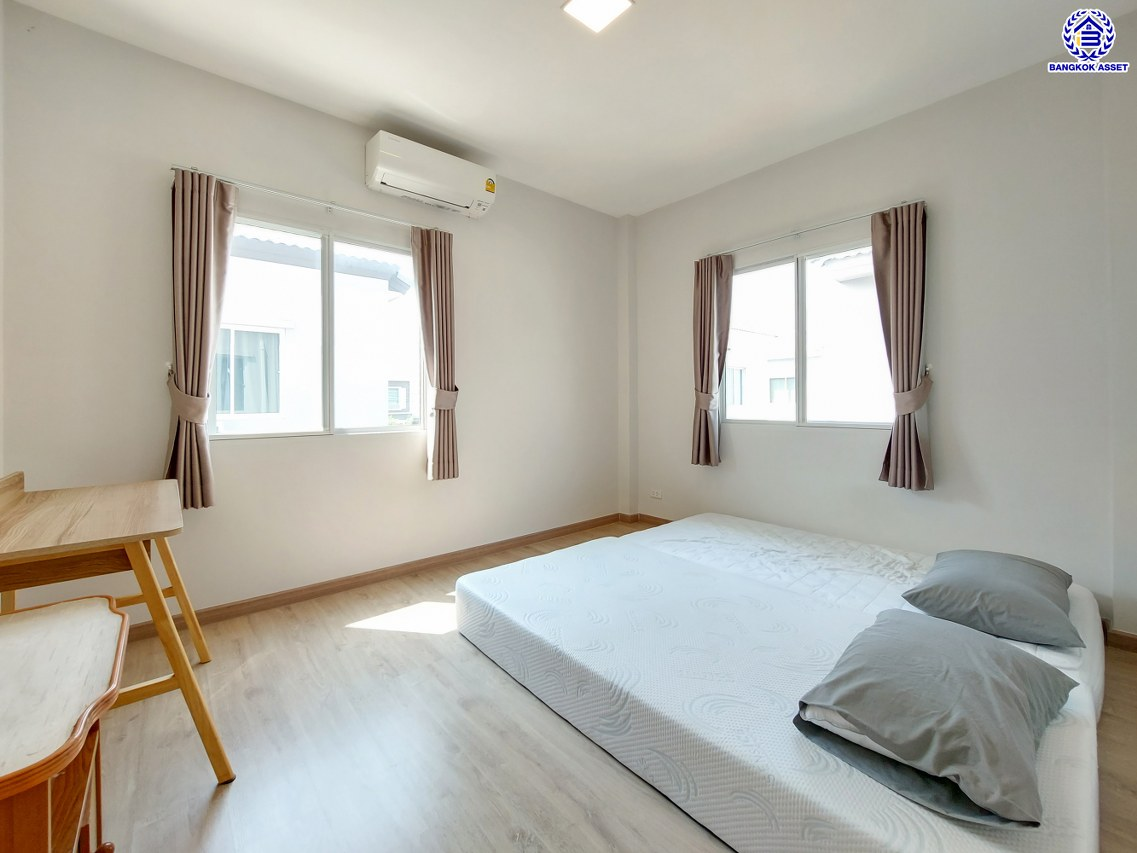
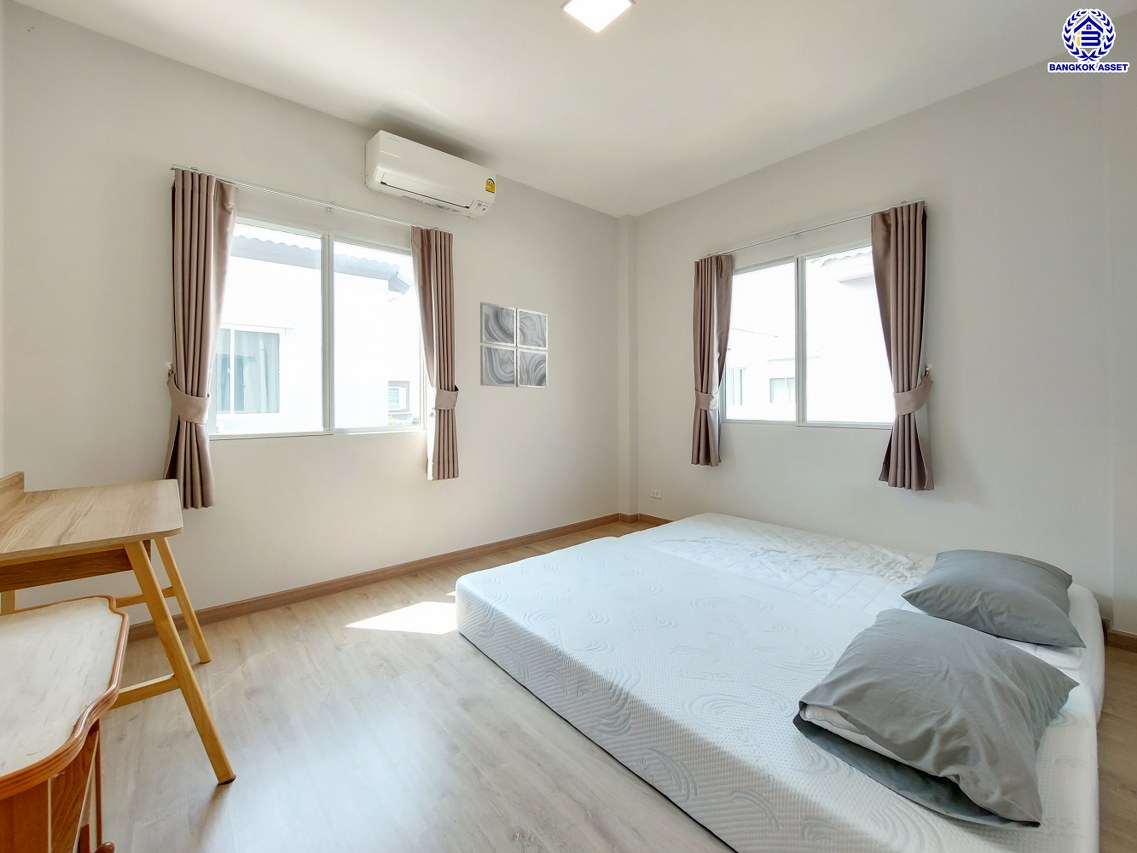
+ wall art [479,301,549,390]
